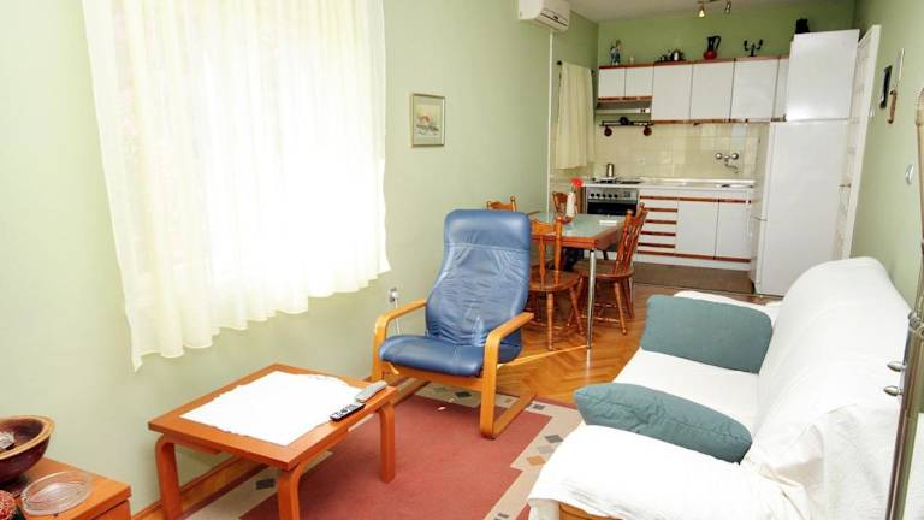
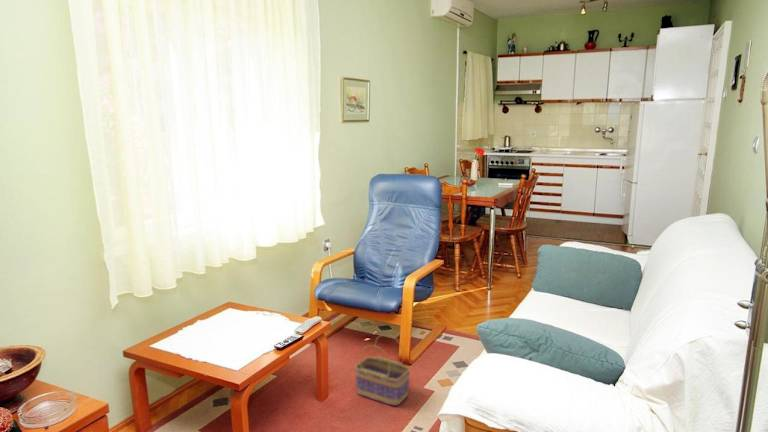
+ basket [354,333,411,407]
